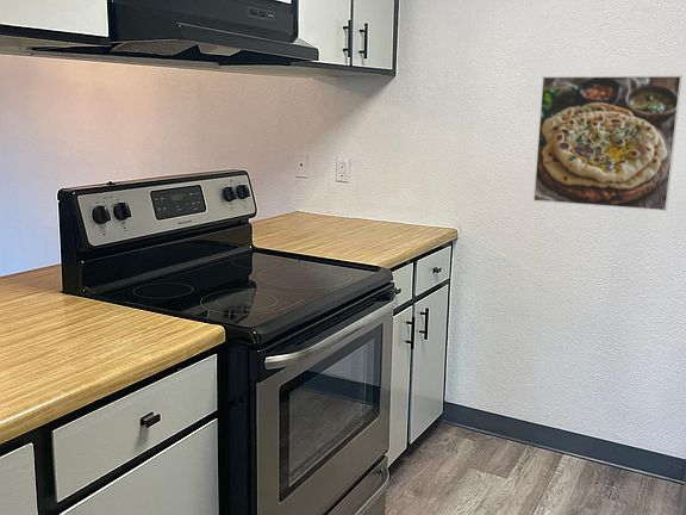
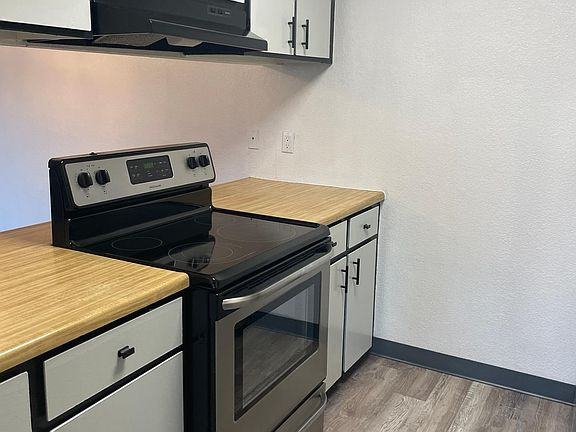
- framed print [532,74,684,212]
